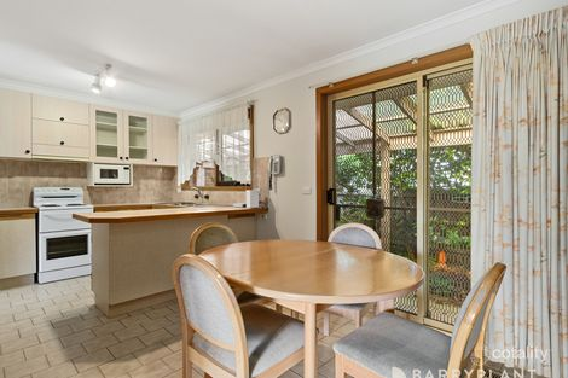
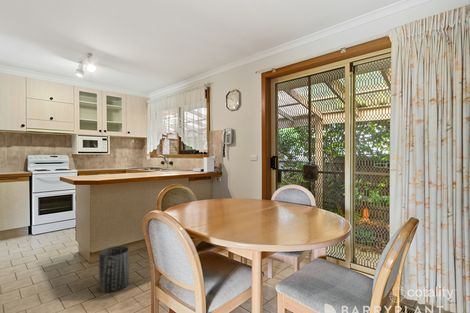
+ trash can [98,245,130,294]
